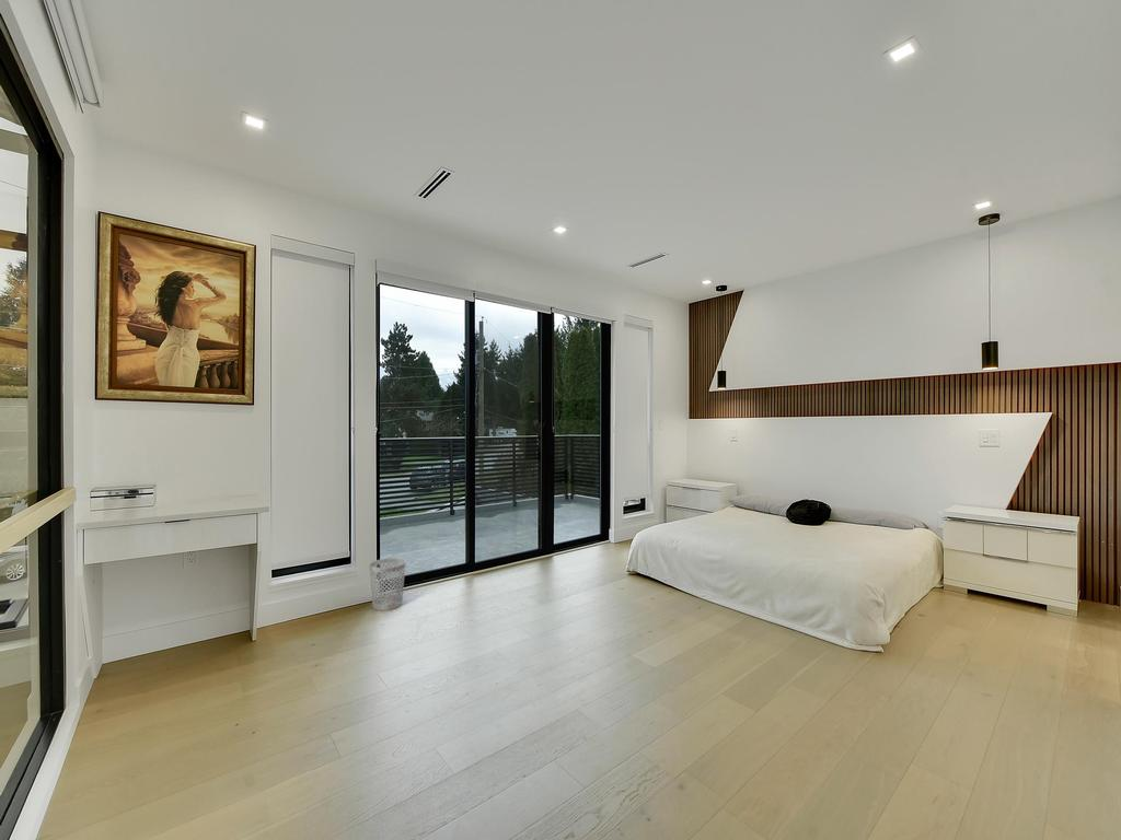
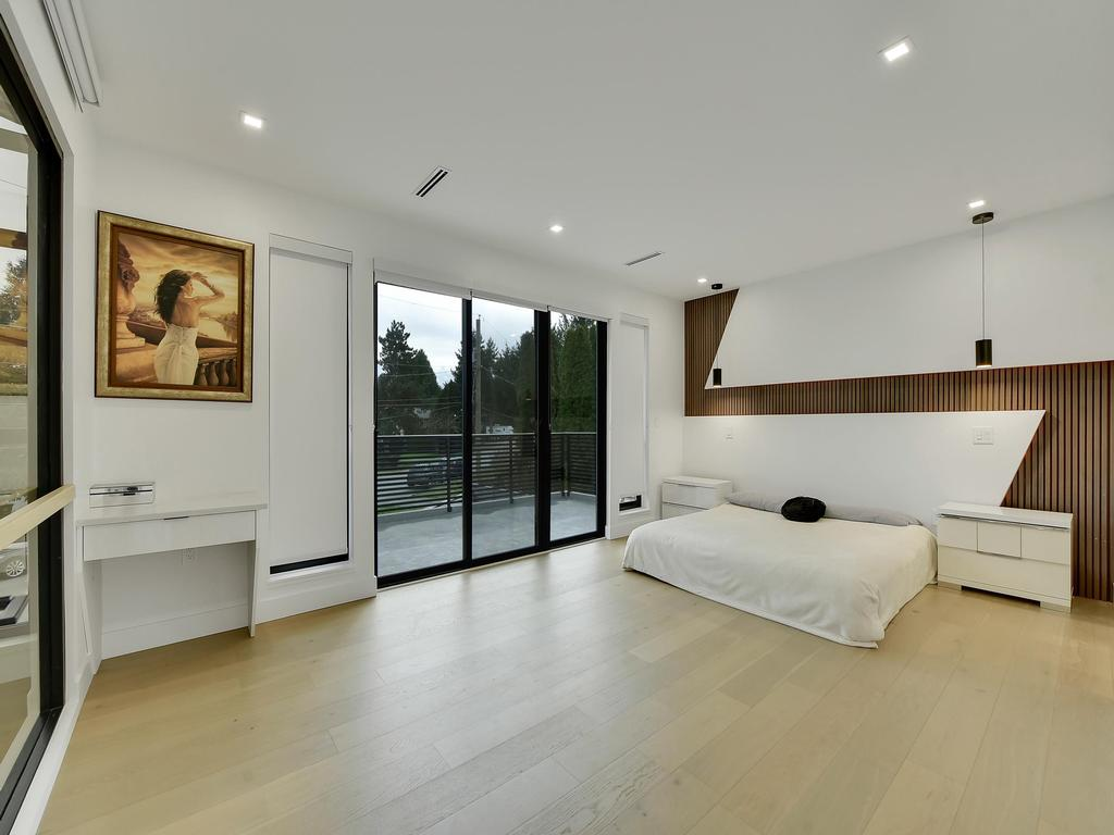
- wastebasket [368,557,406,611]
